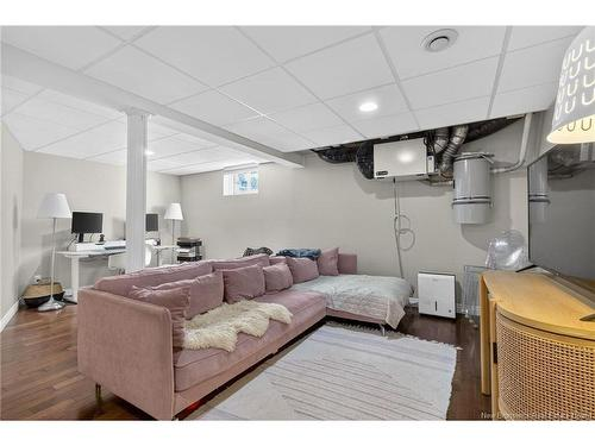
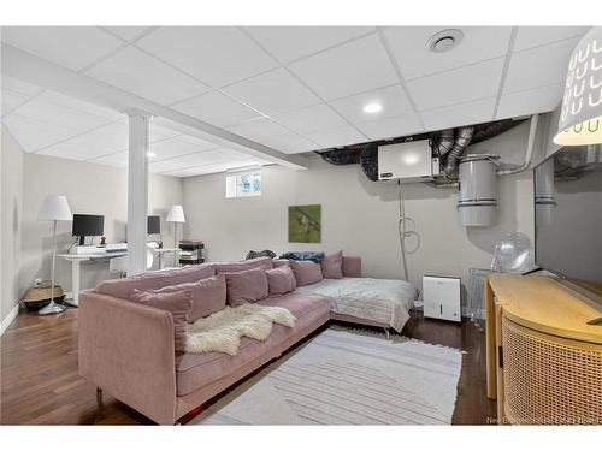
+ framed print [287,203,324,245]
